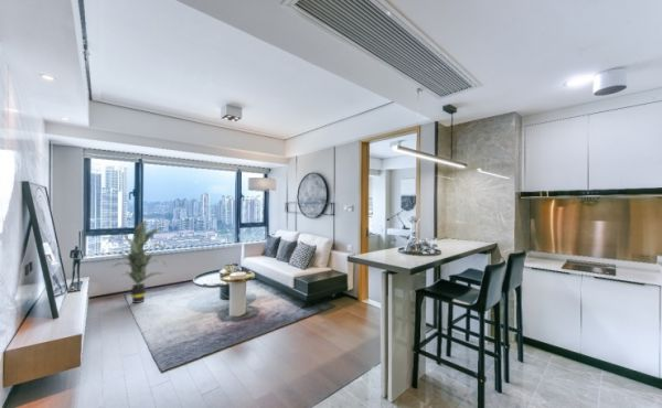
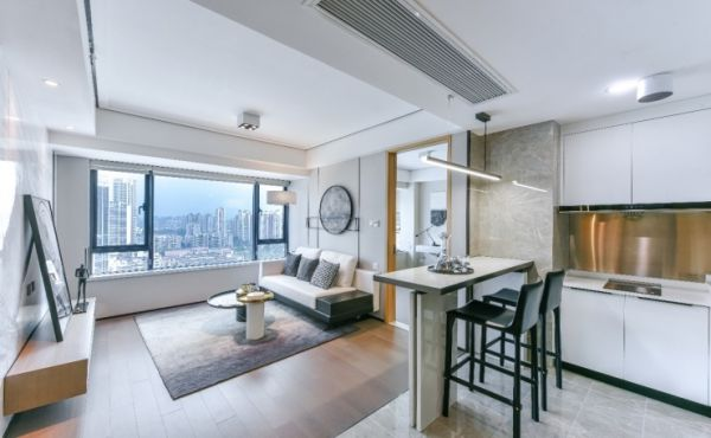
- indoor plant [111,219,168,304]
